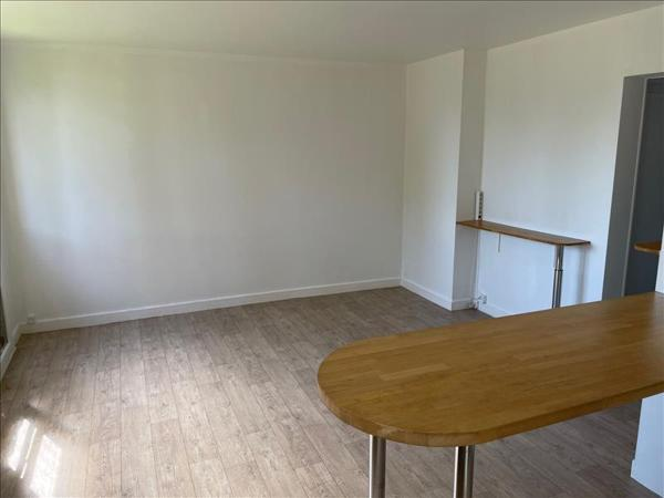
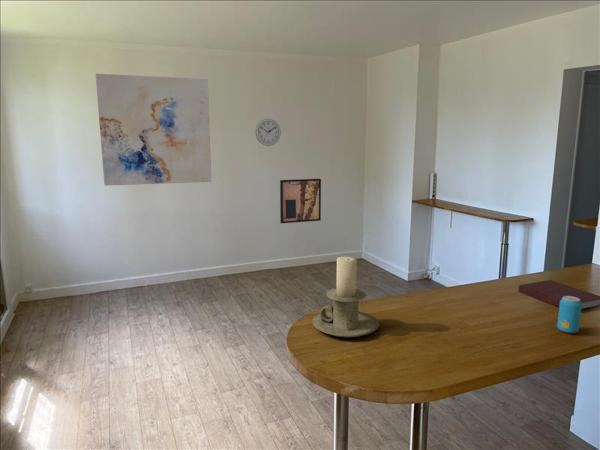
+ notebook [518,279,600,311]
+ wall art [95,73,213,187]
+ candle holder [311,256,380,338]
+ wall art [279,178,322,224]
+ beverage can [556,296,582,334]
+ wall clock [254,118,282,147]
